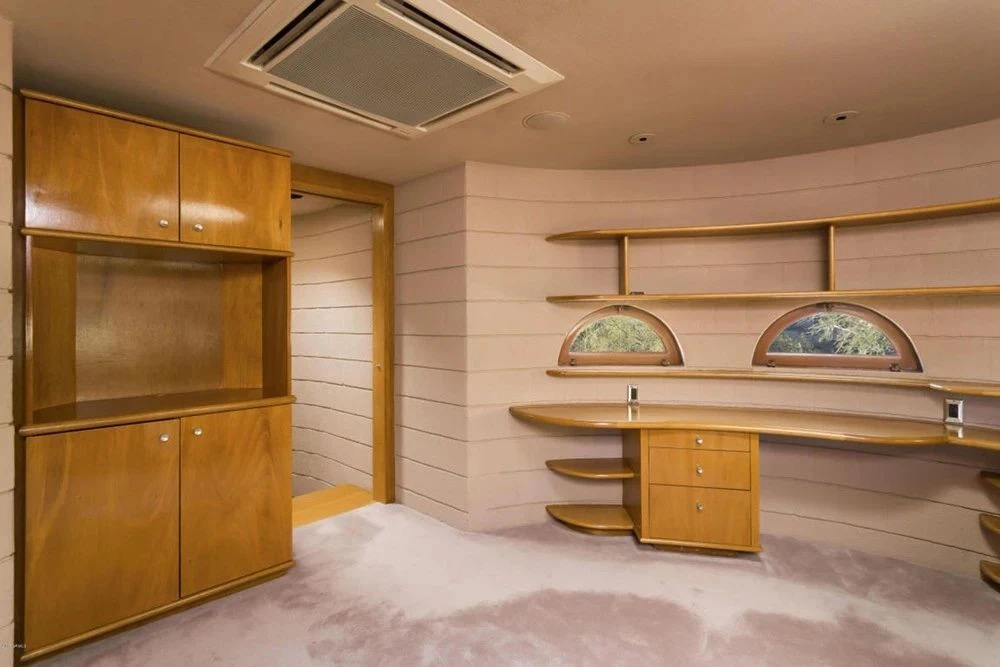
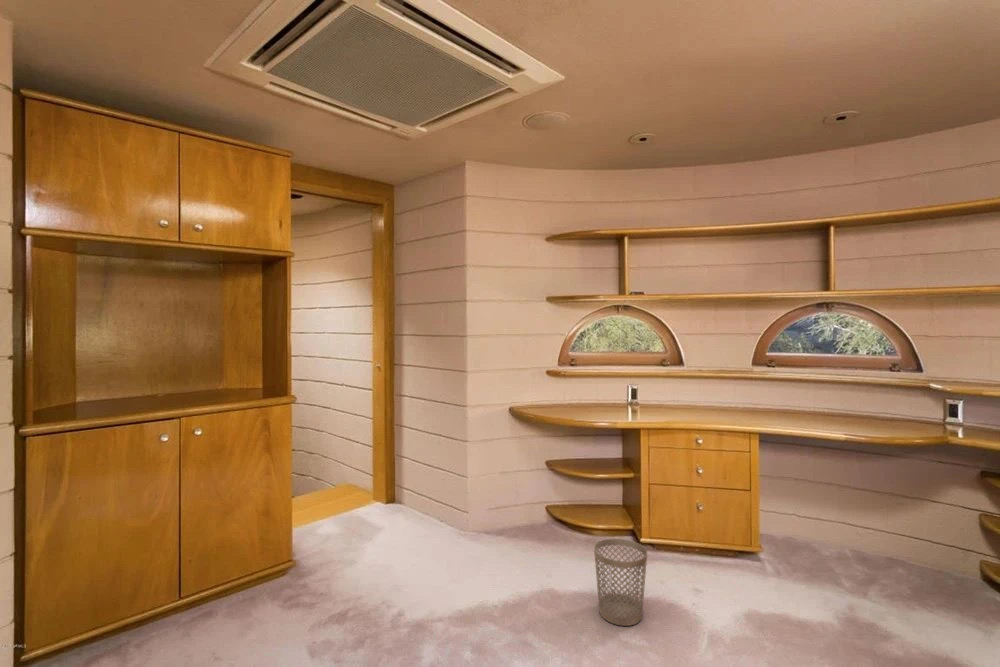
+ wastebasket [593,538,648,627]
